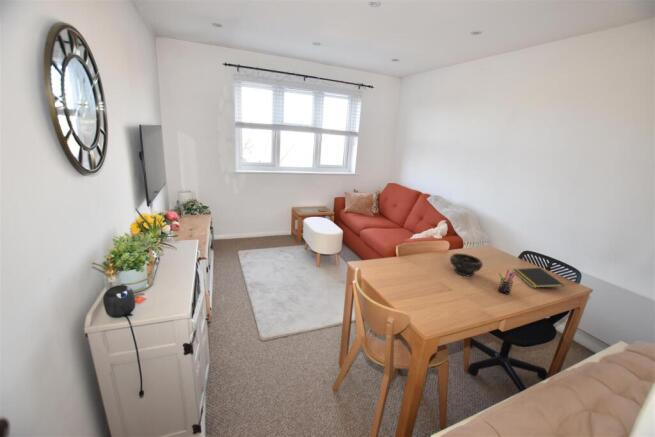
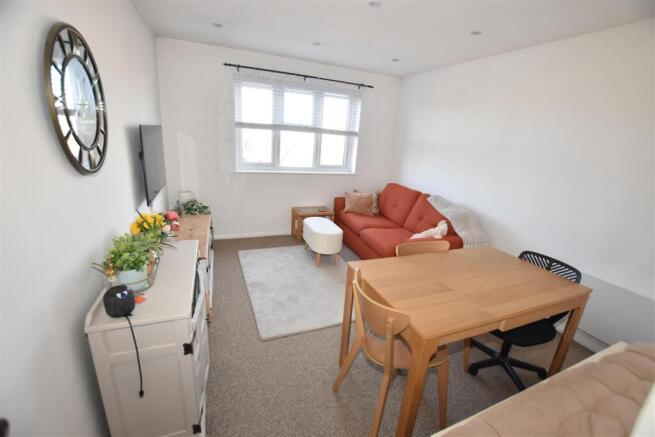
- notepad [512,267,565,289]
- pen holder [497,269,516,295]
- bowl [449,252,484,277]
